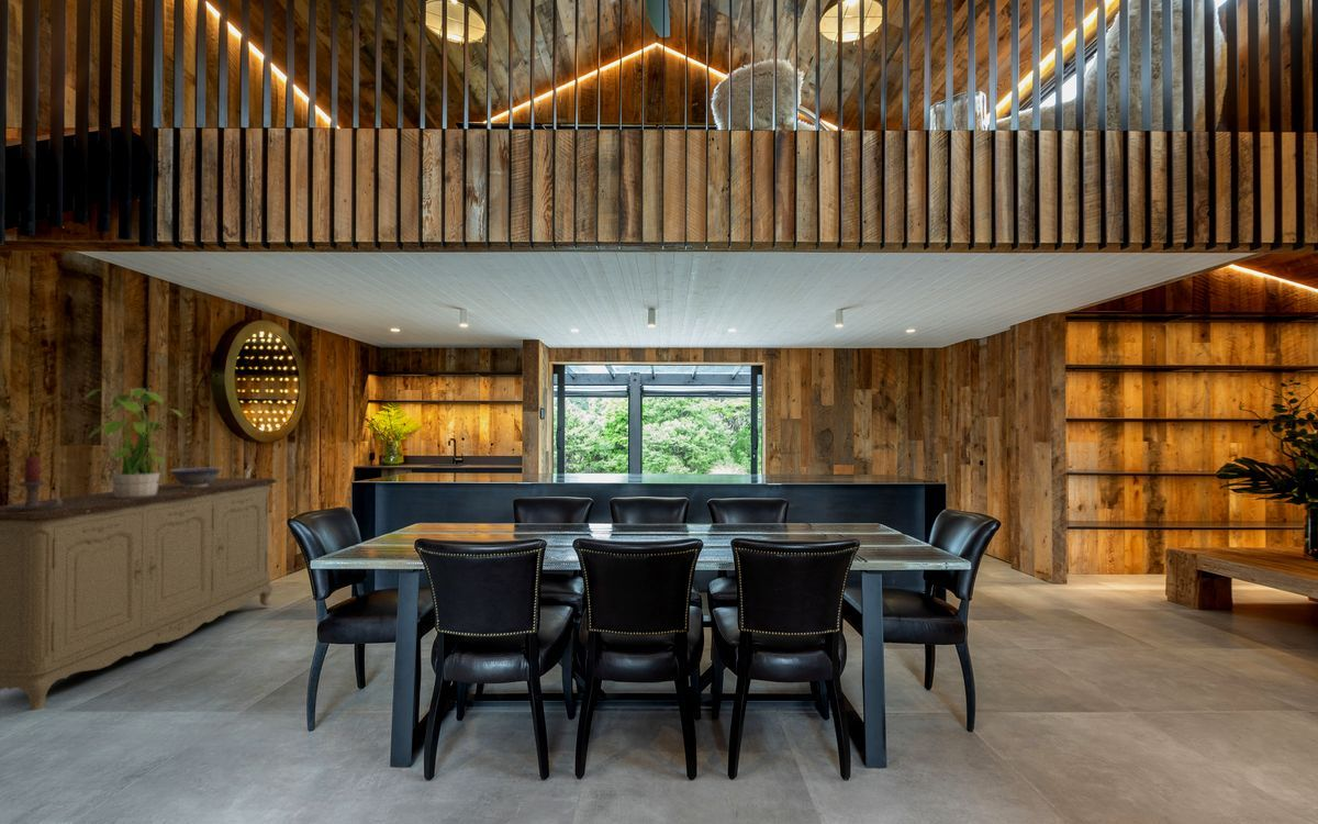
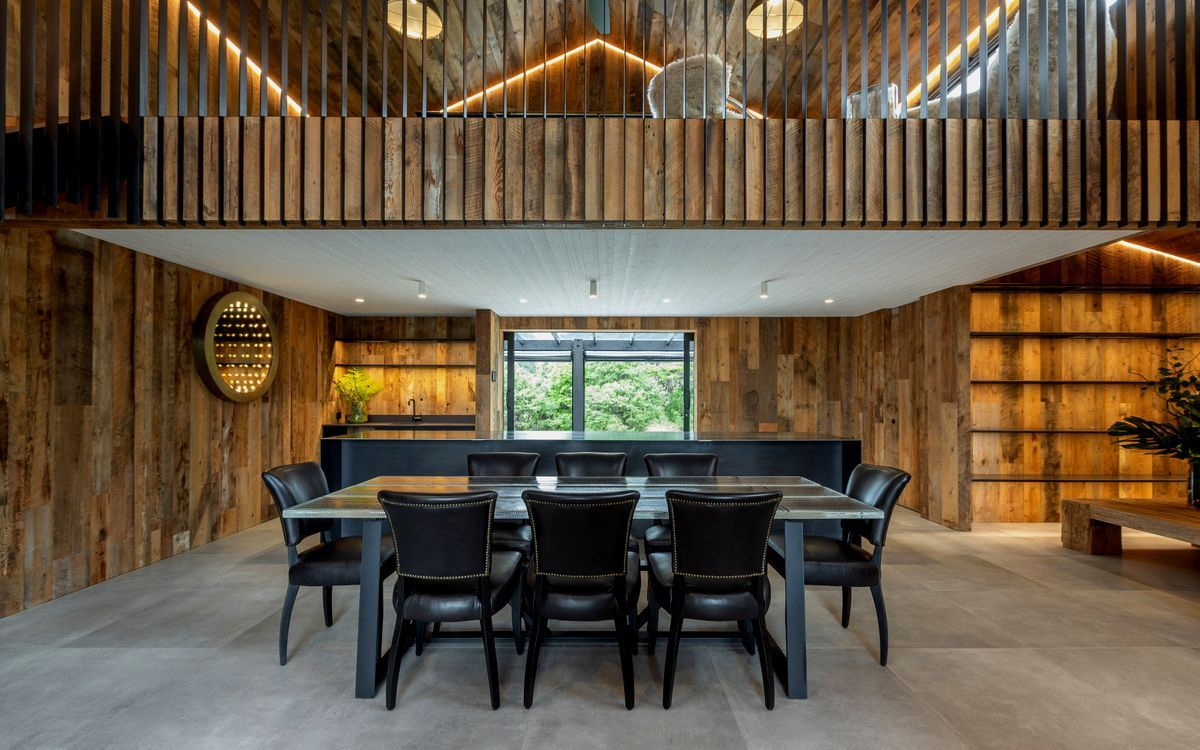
- candle holder [4,456,62,511]
- decorative bowl [167,467,224,488]
- potted plant [83,386,185,498]
- sideboard [0,477,278,712]
